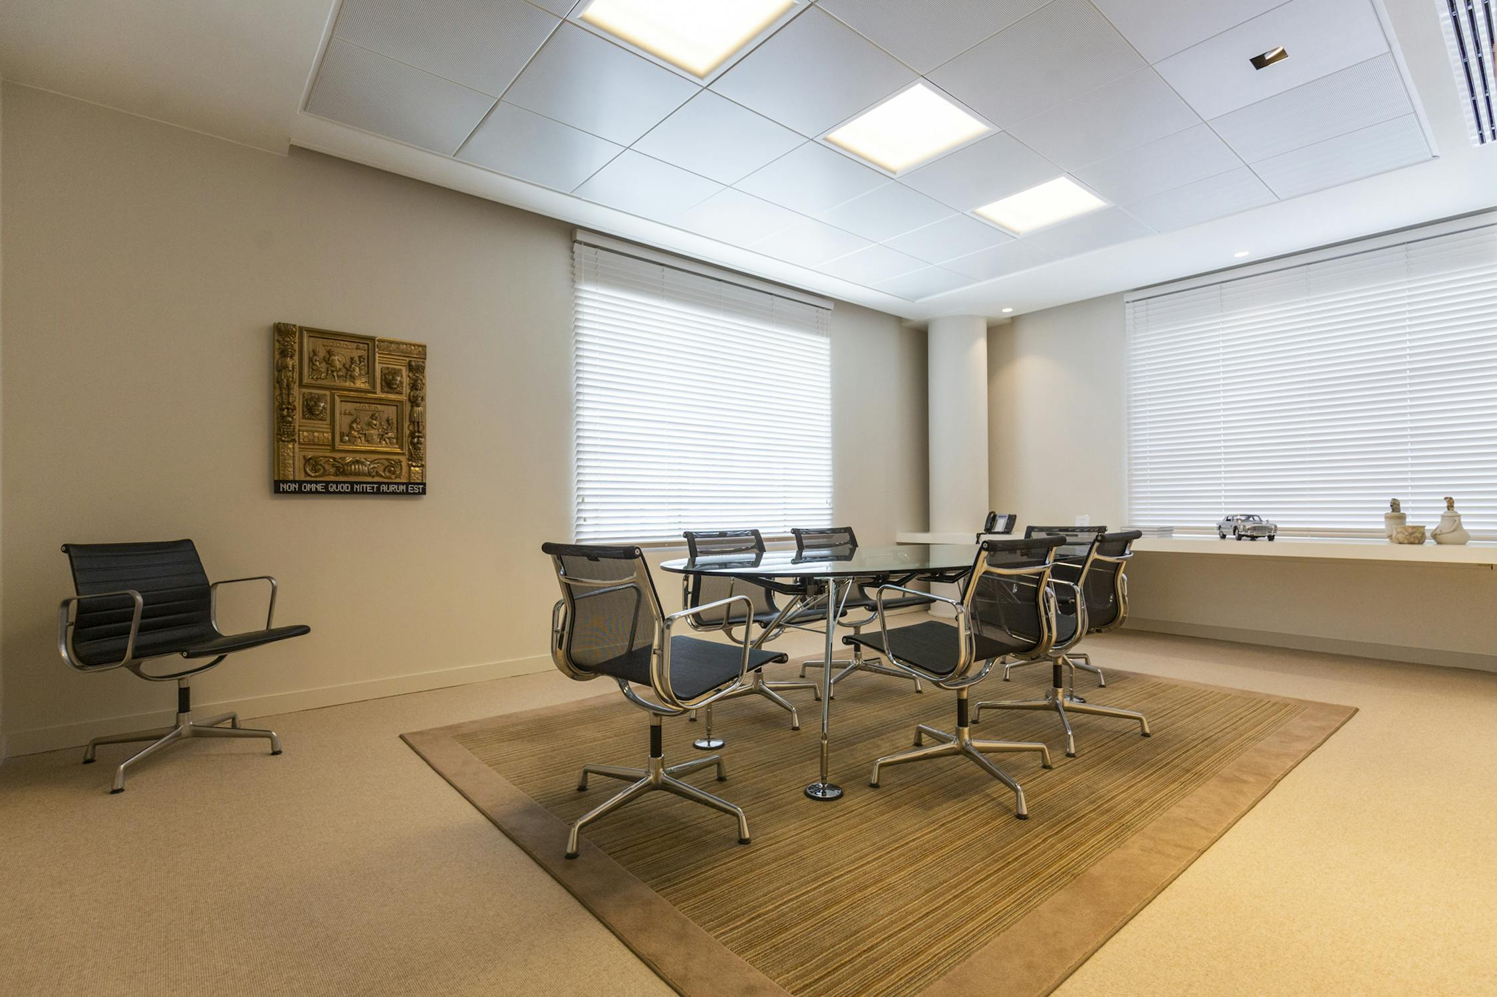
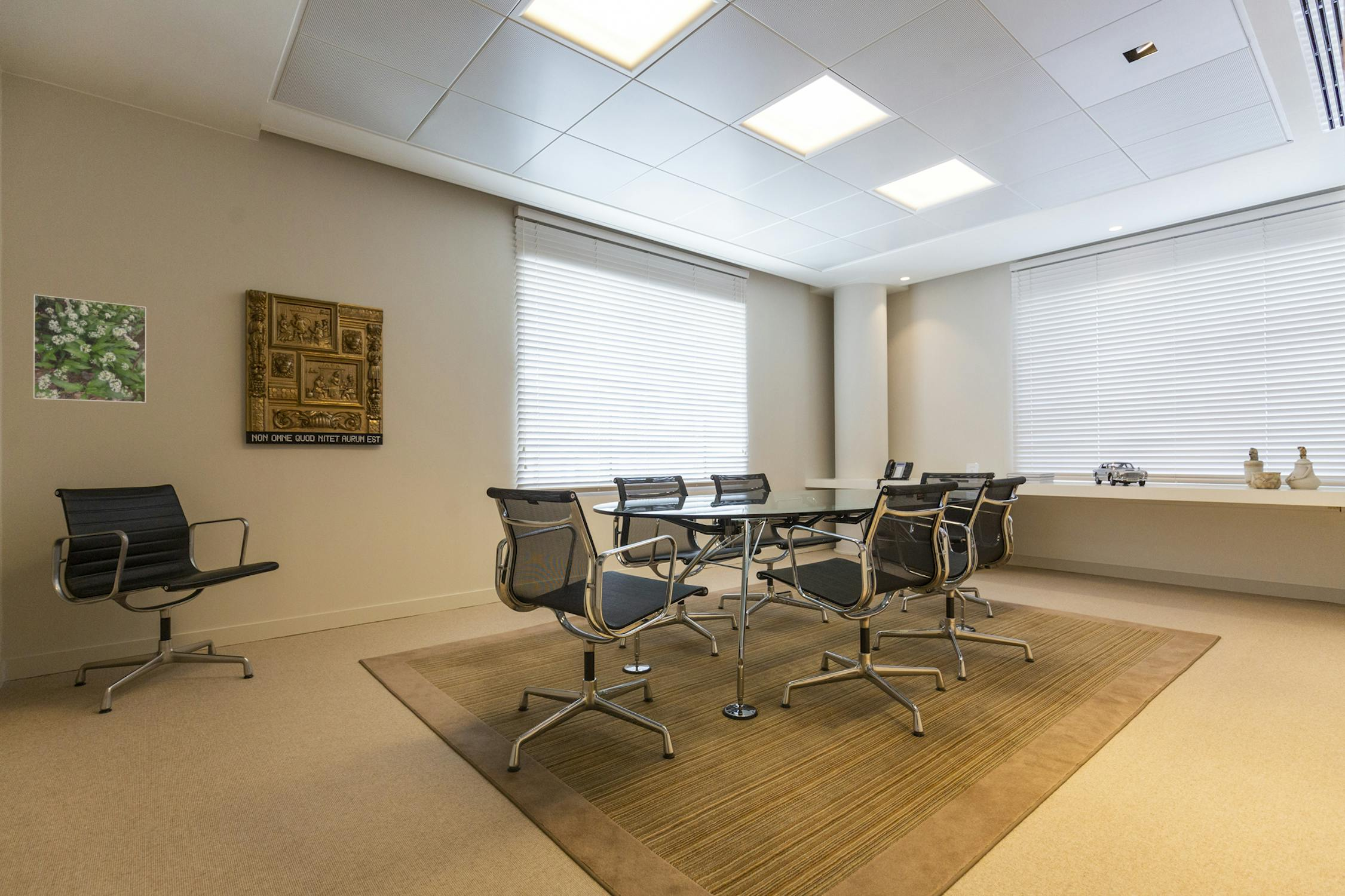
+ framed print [33,294,147,404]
